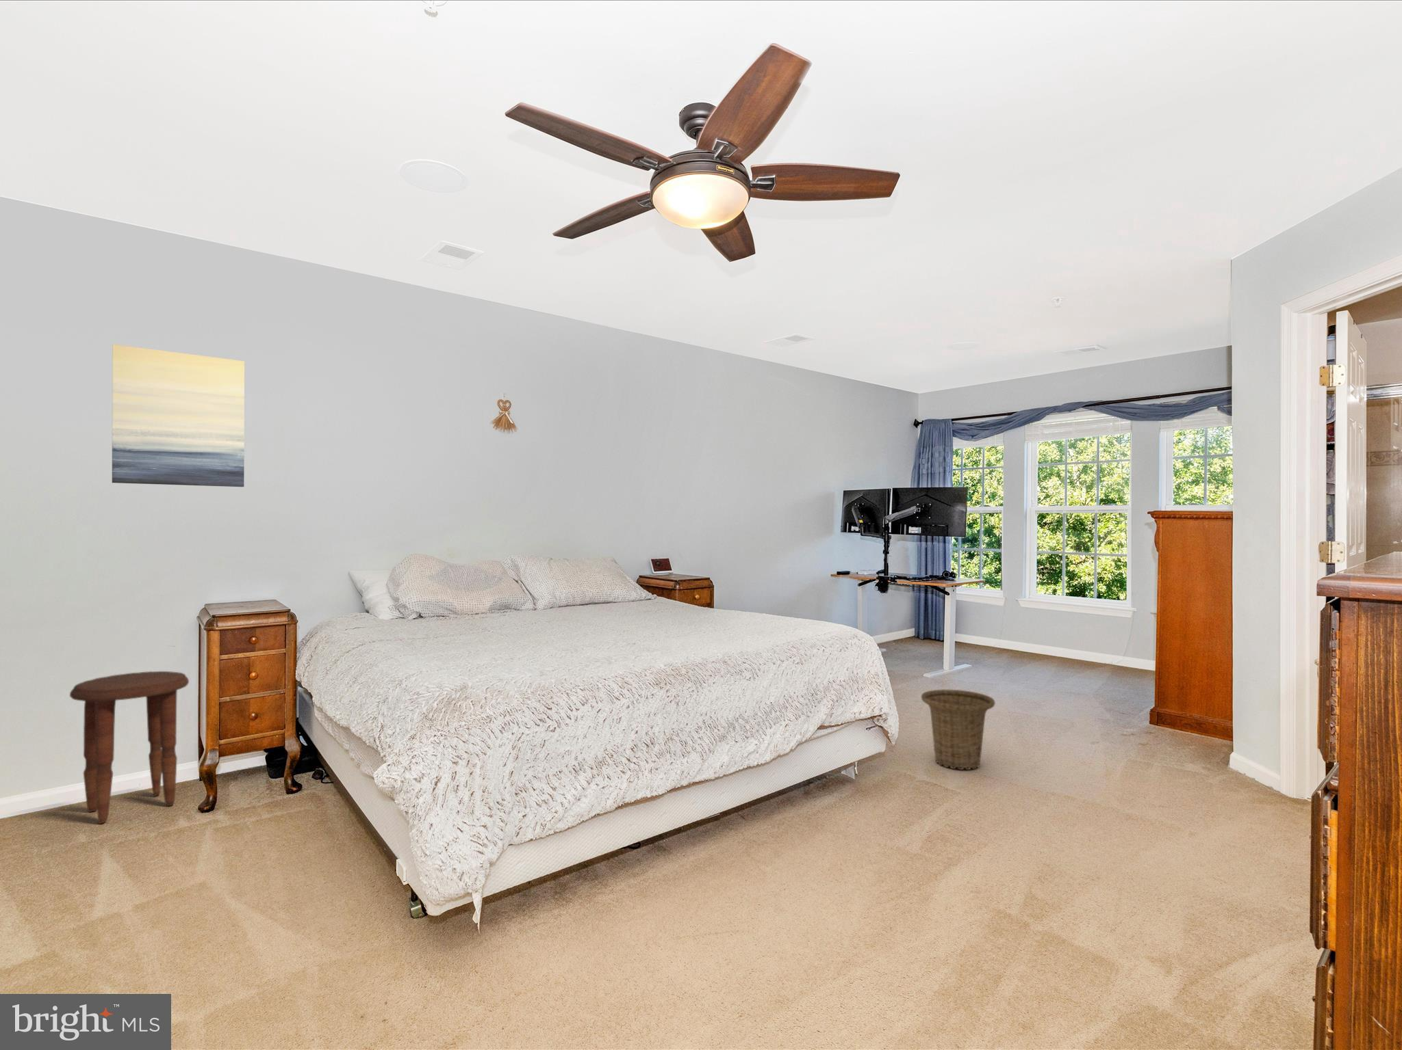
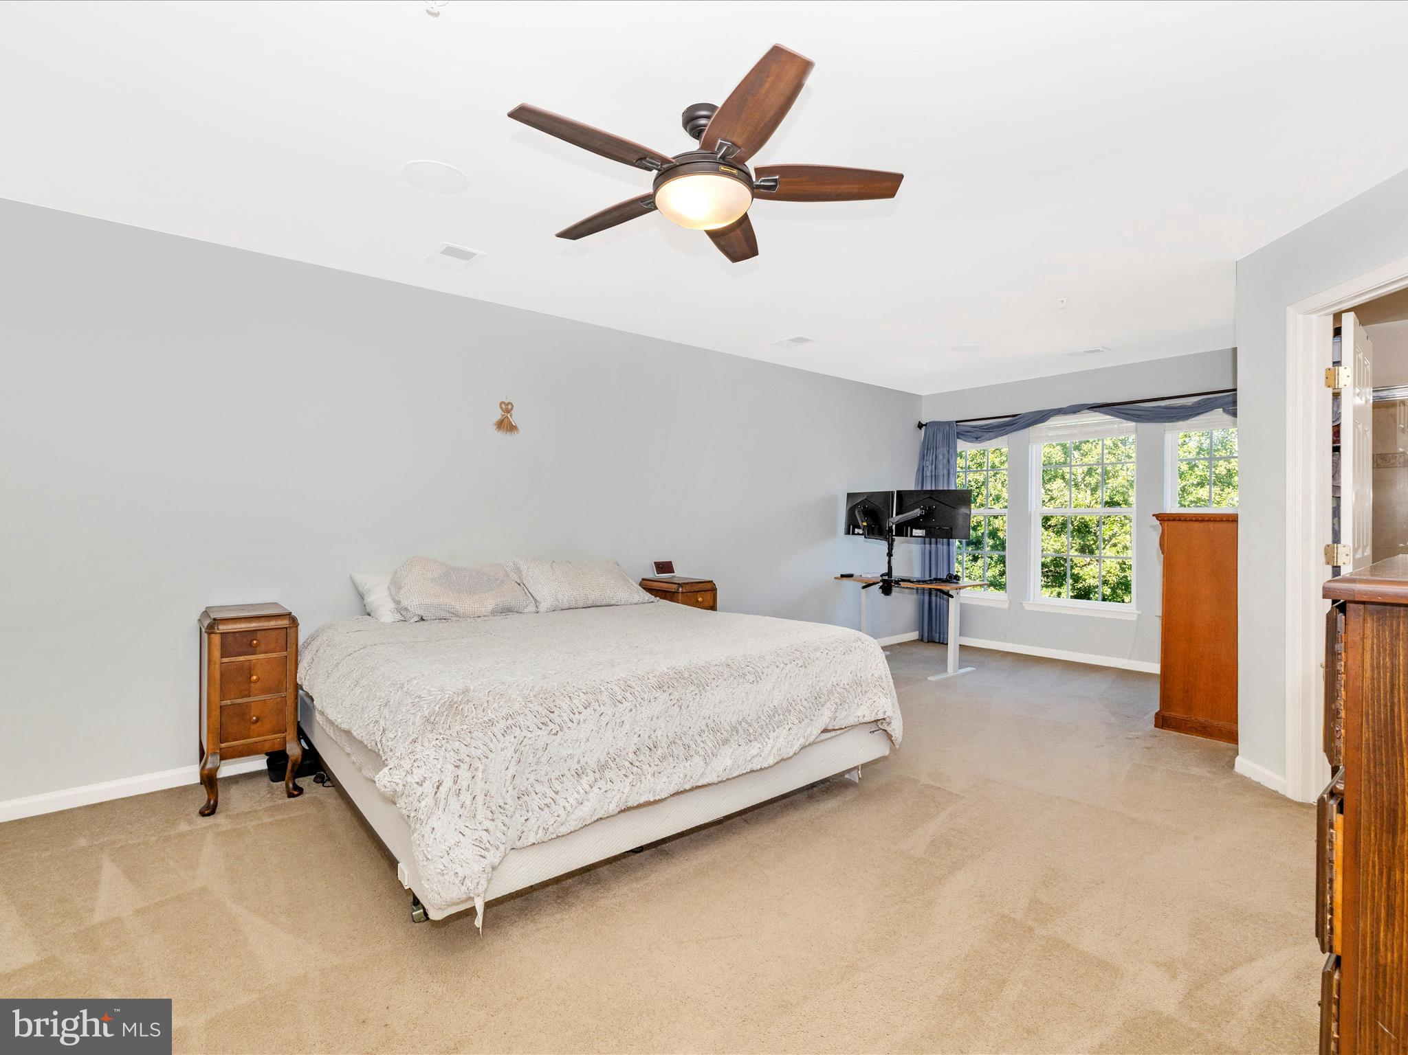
- basket [921,689,996,771]
- wall art [111,344,245,488]
- side table [70,671,190,824]
